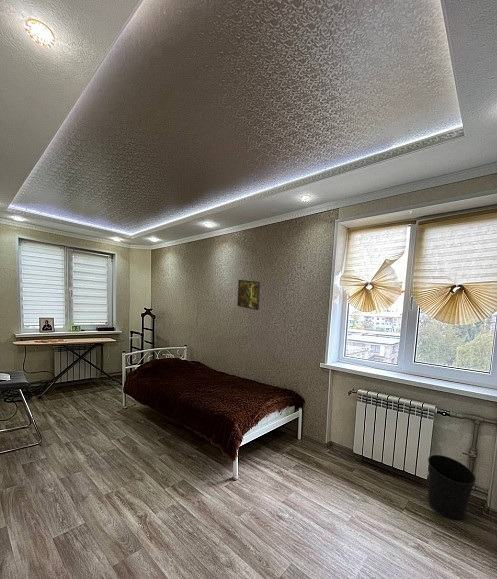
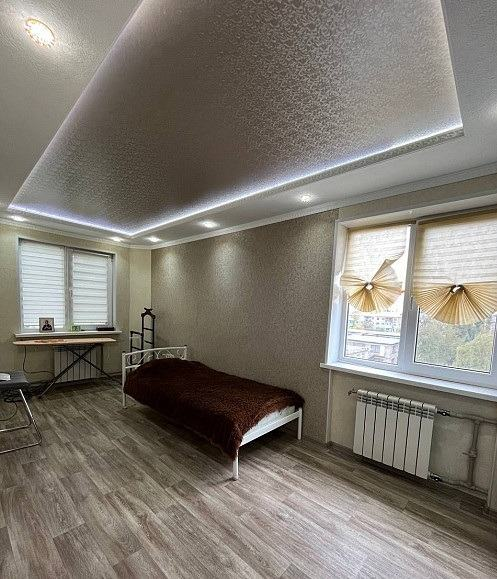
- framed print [236,279,261,311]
- wastebasket [427,454,477,522]
